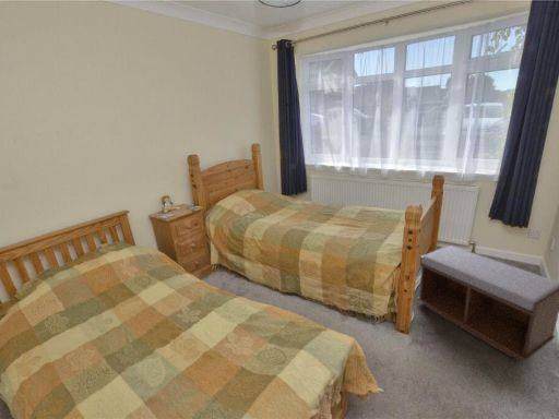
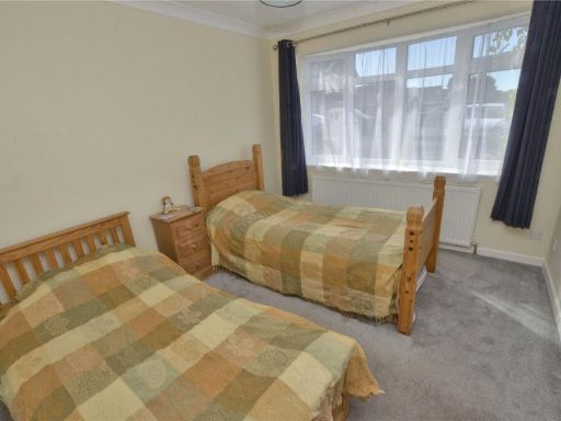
- bench [416,244,559,362]
